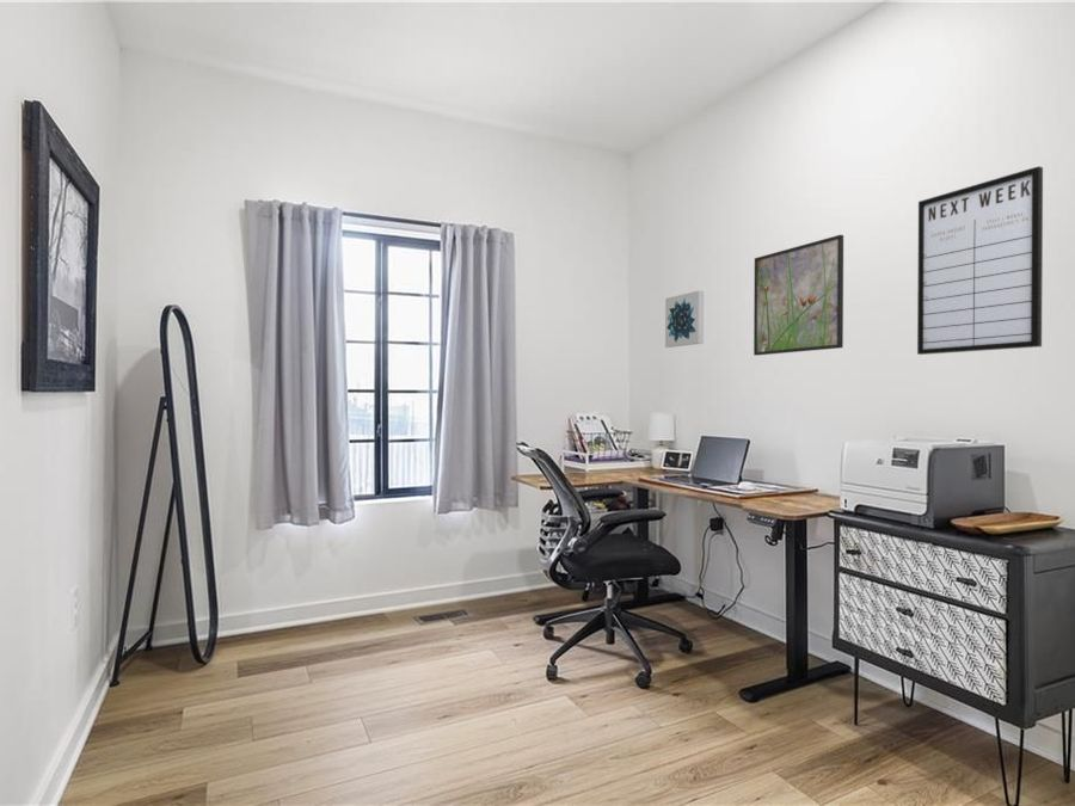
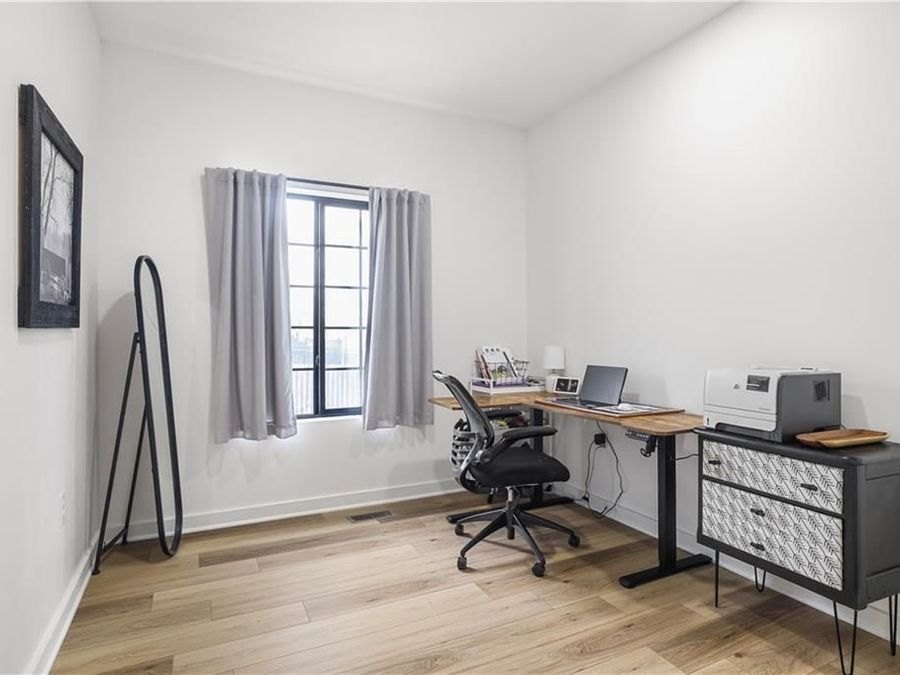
- wall art [664,290,705,349]
- writing board [916,165,1044,356]
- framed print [752,234,844,357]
